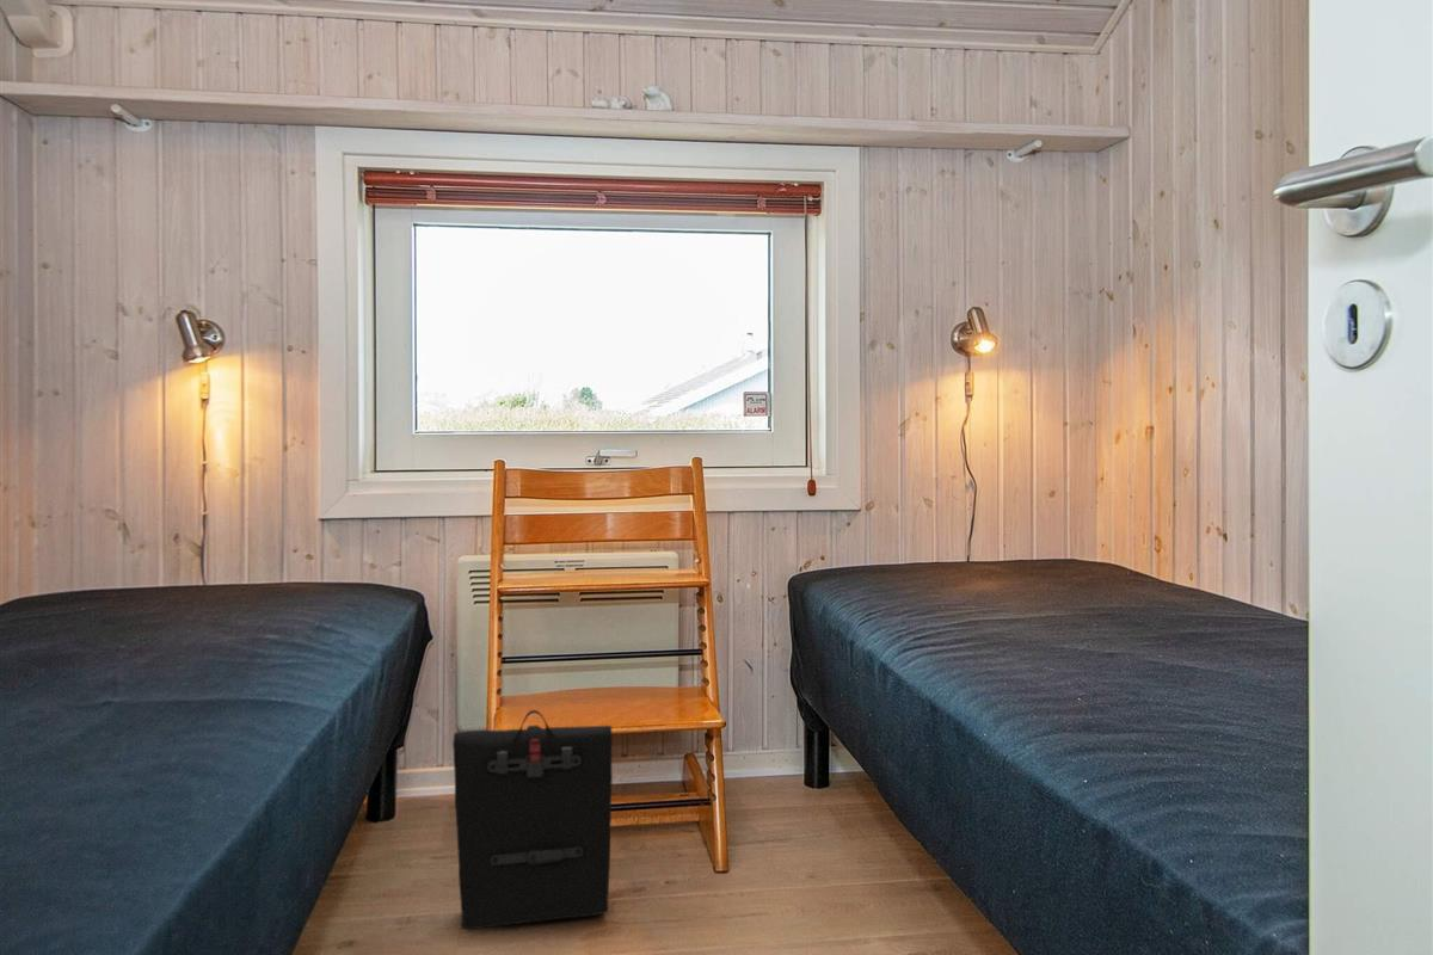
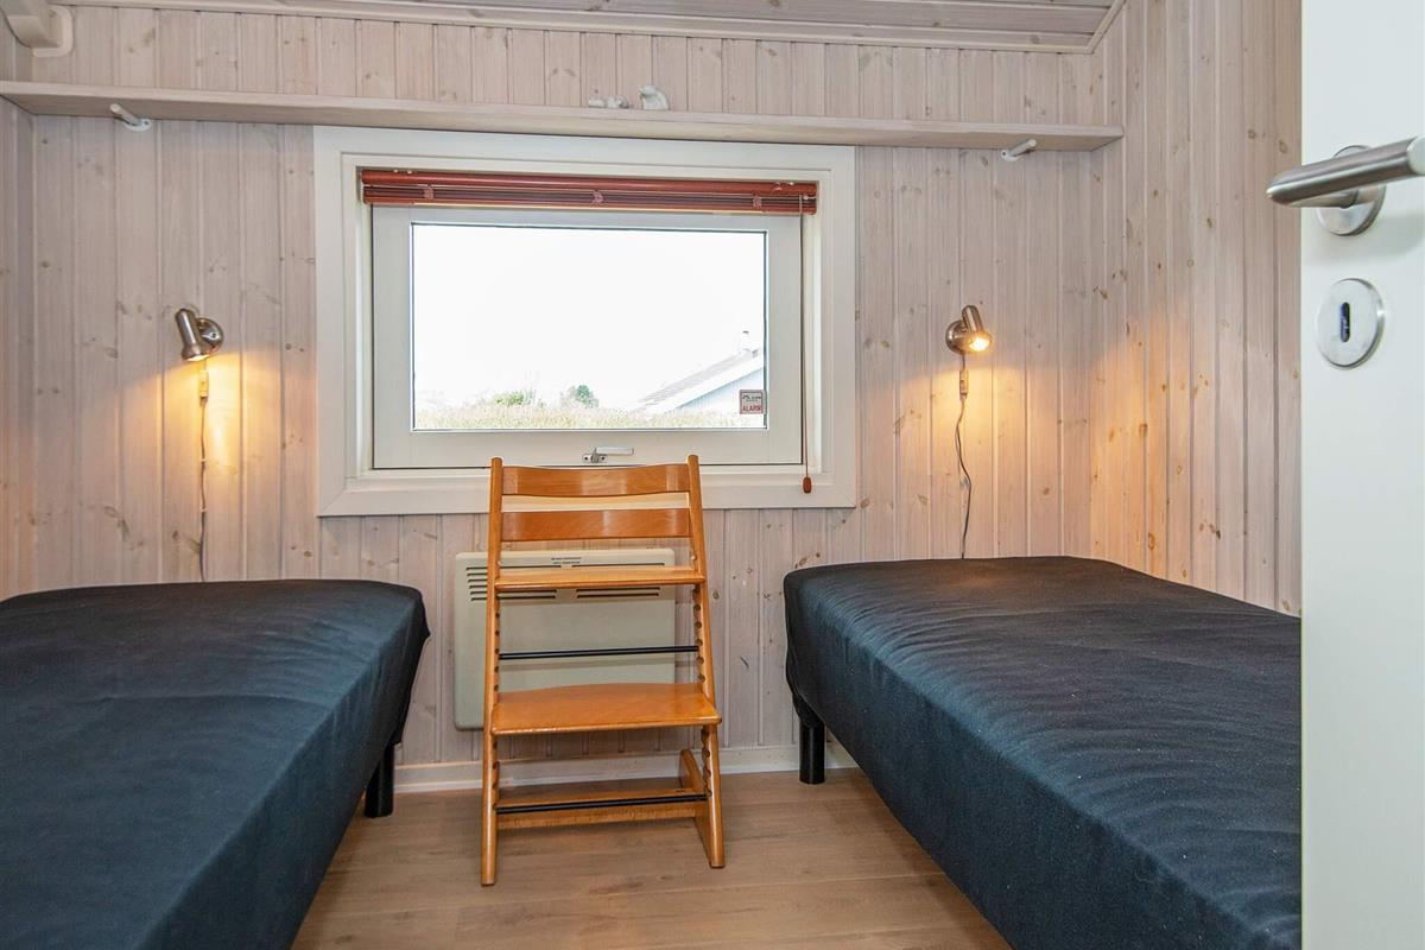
- backpack [451,709,614,930]
